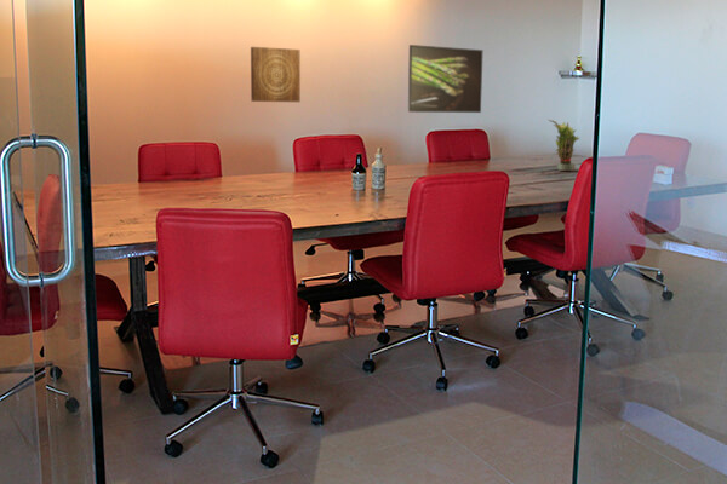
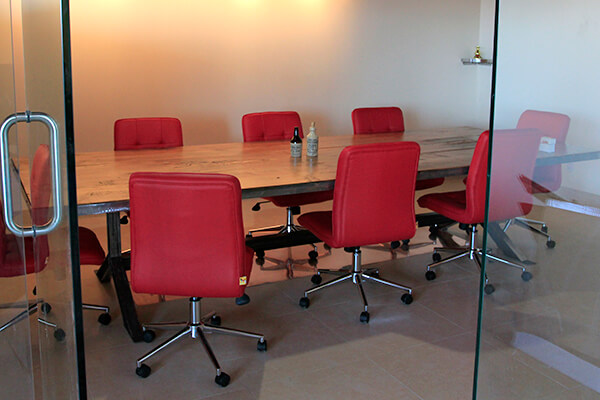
- potted plant [546,117,580,172]
- wall art [250,46,302,103]
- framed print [407,44,485,114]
